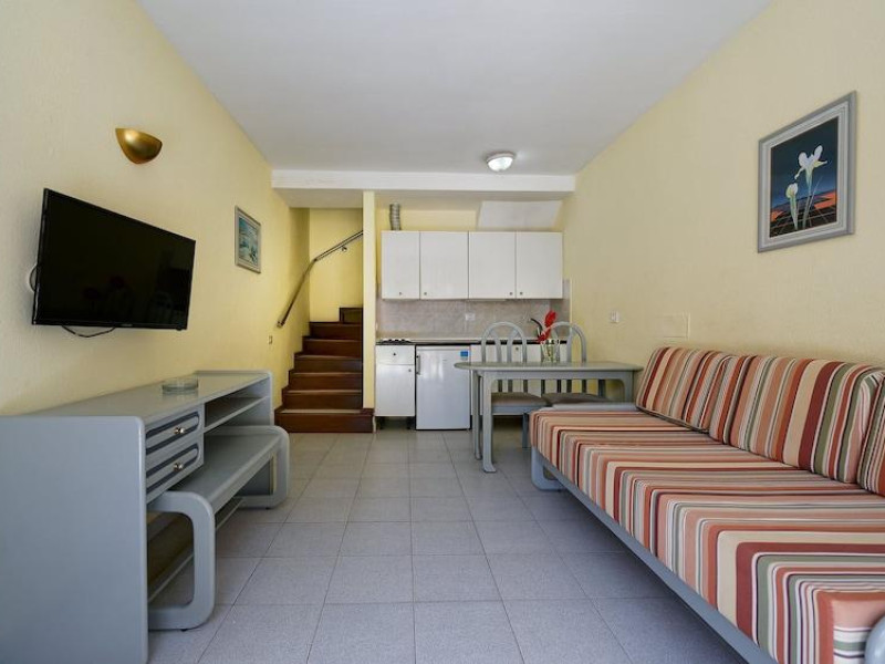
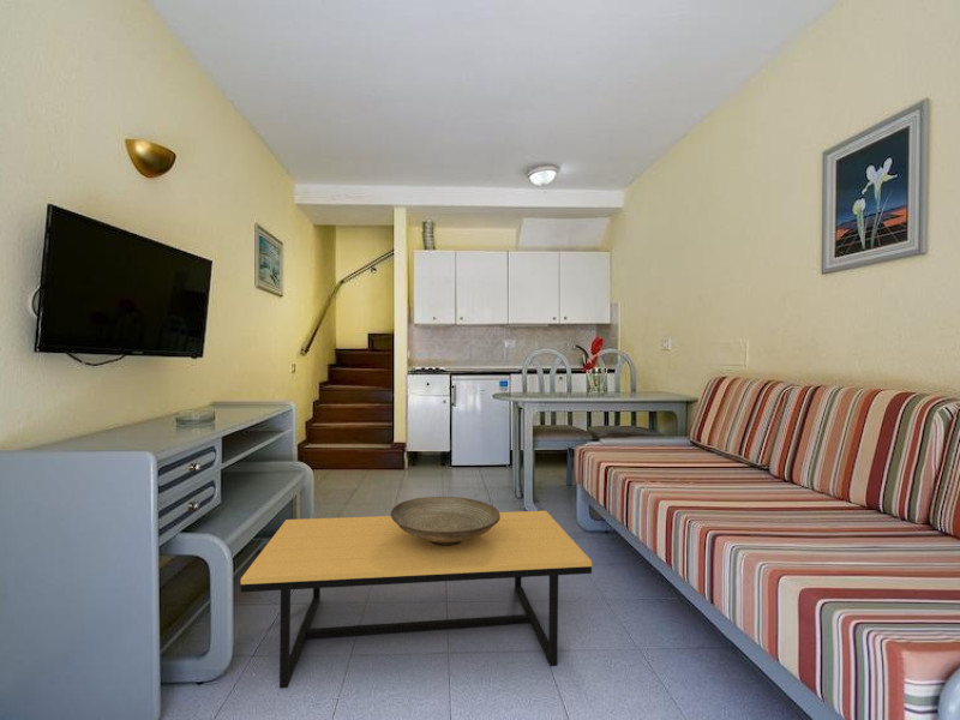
+ coffee table [240,510,593,690]
+ decorative bowl [390,496,500,546]
